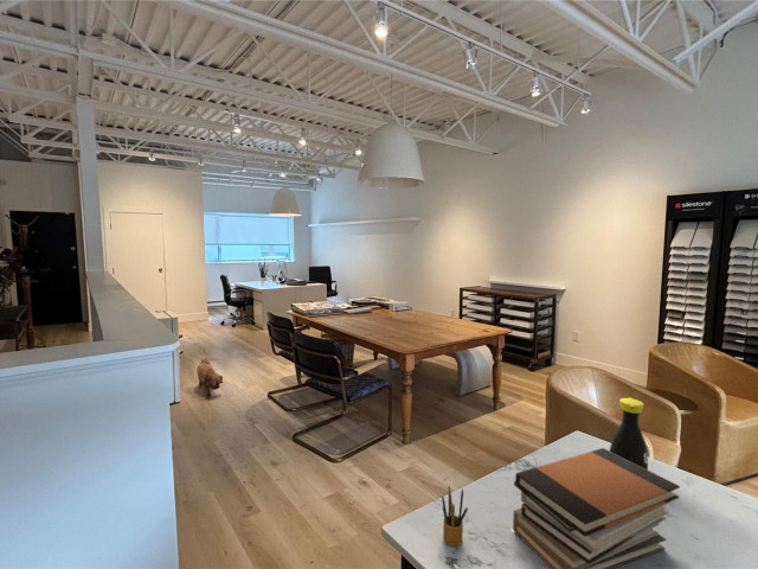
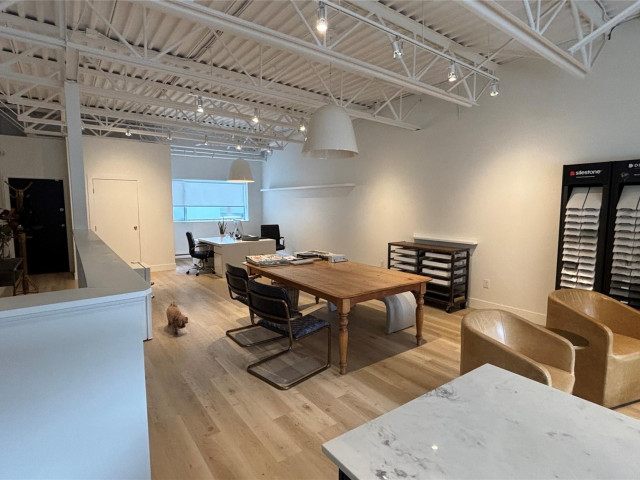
- bottle [609,397,649,471]
- book stack [512,447,681,569]
- pencil box [441,485,469,546]
